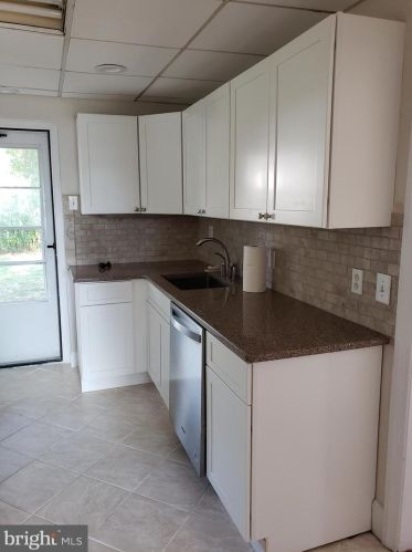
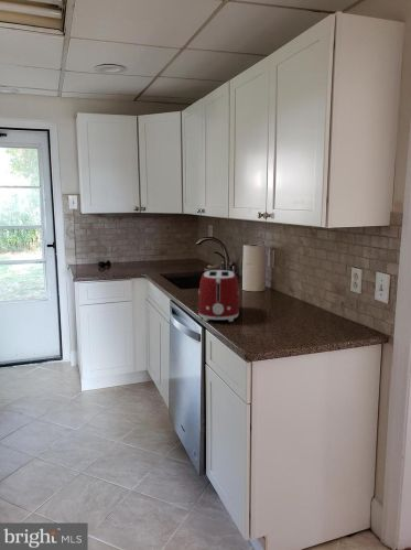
+ toaster [197,269,240,323]
